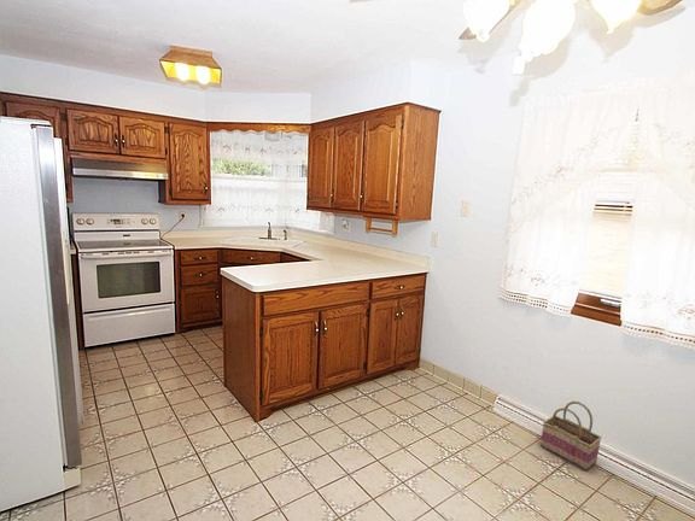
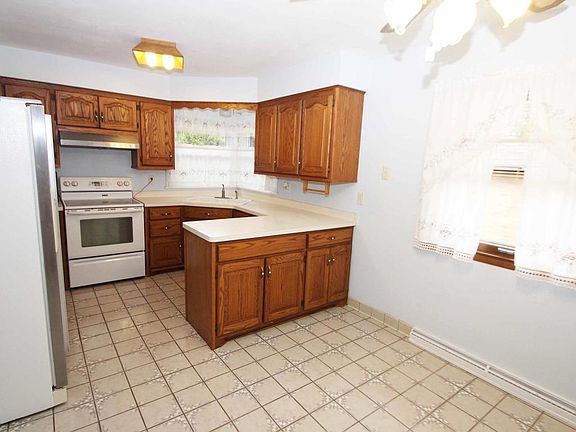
- basket [539,400,603,472]
